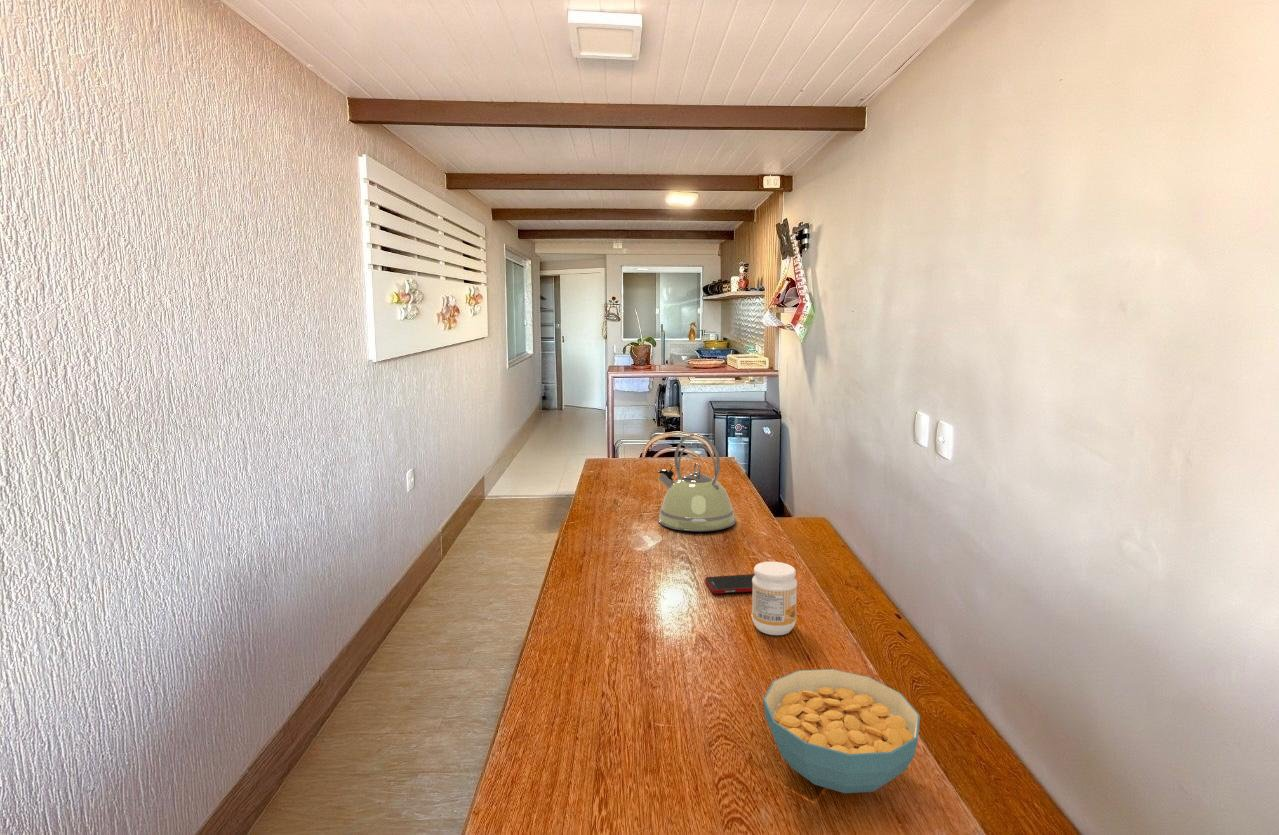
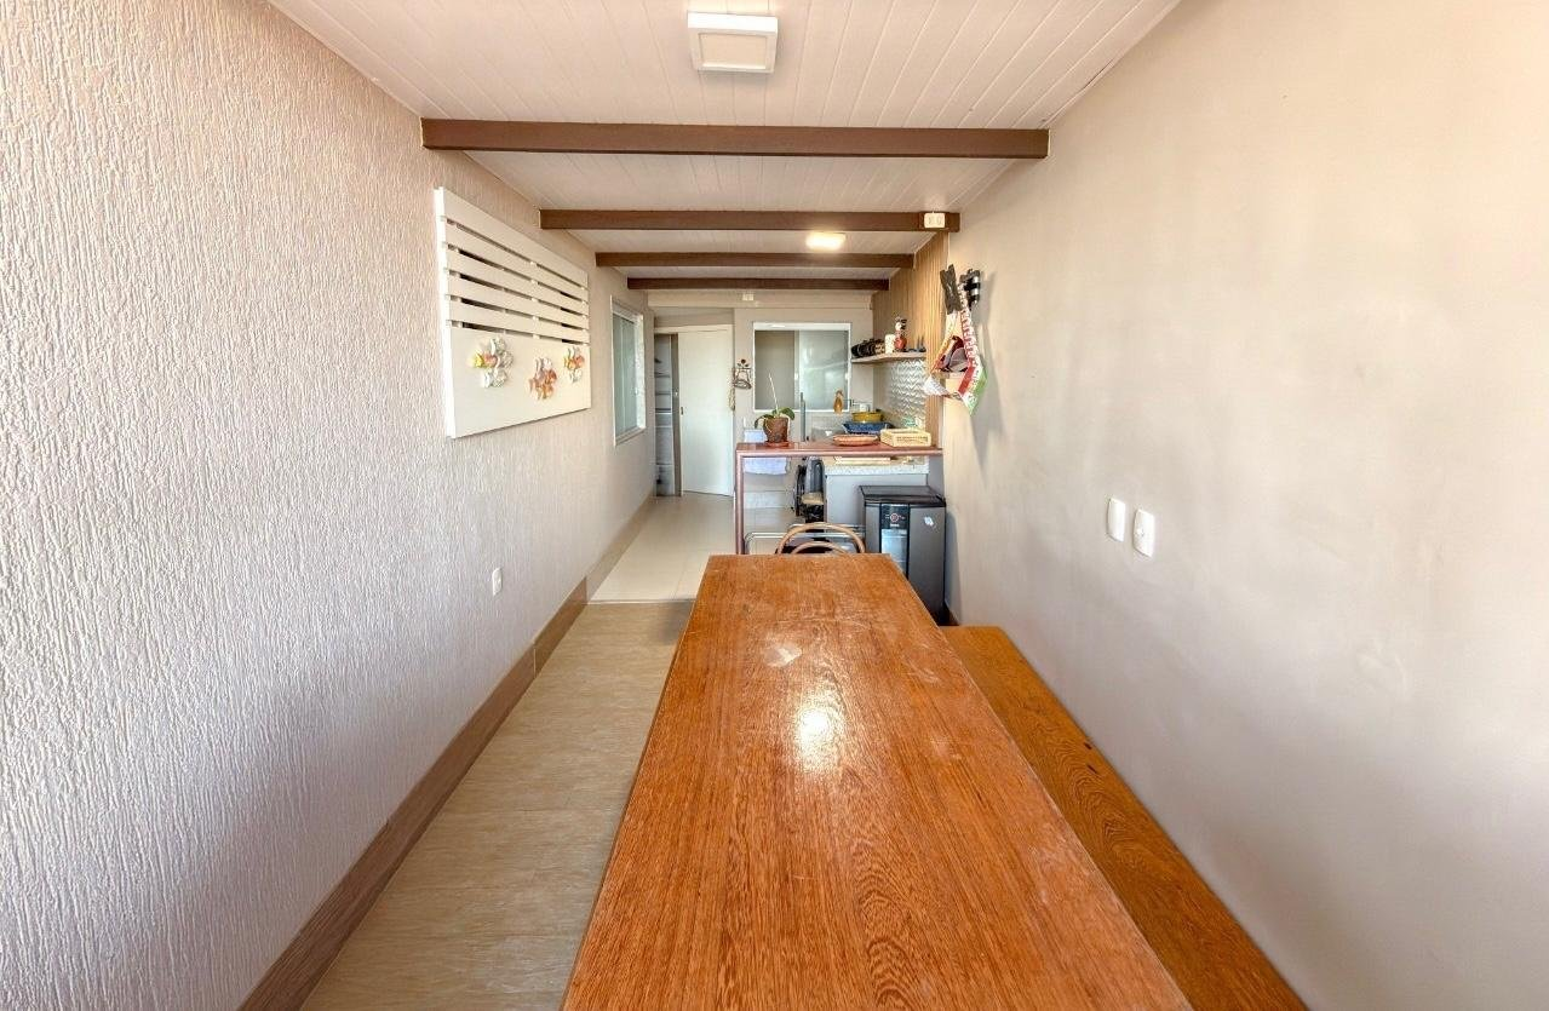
- jam [750,561,798,636]
- cereal bowl [762,668,921,794]
- cell phone [704,573,755,595]
- kettle [657,433,736,532]
